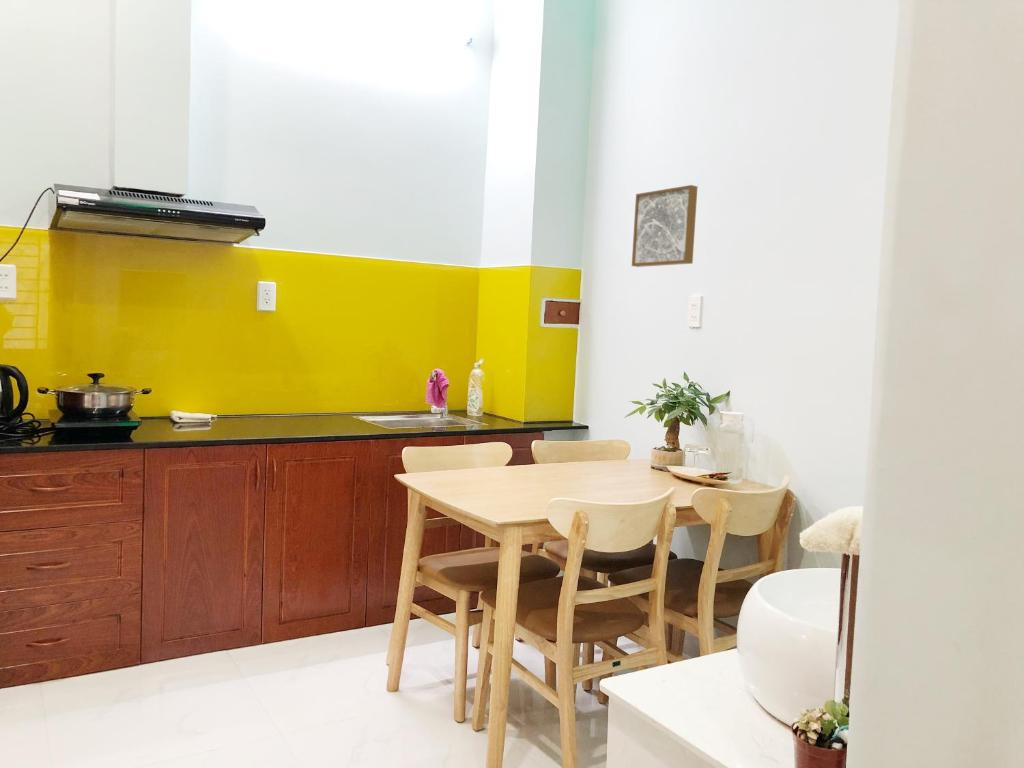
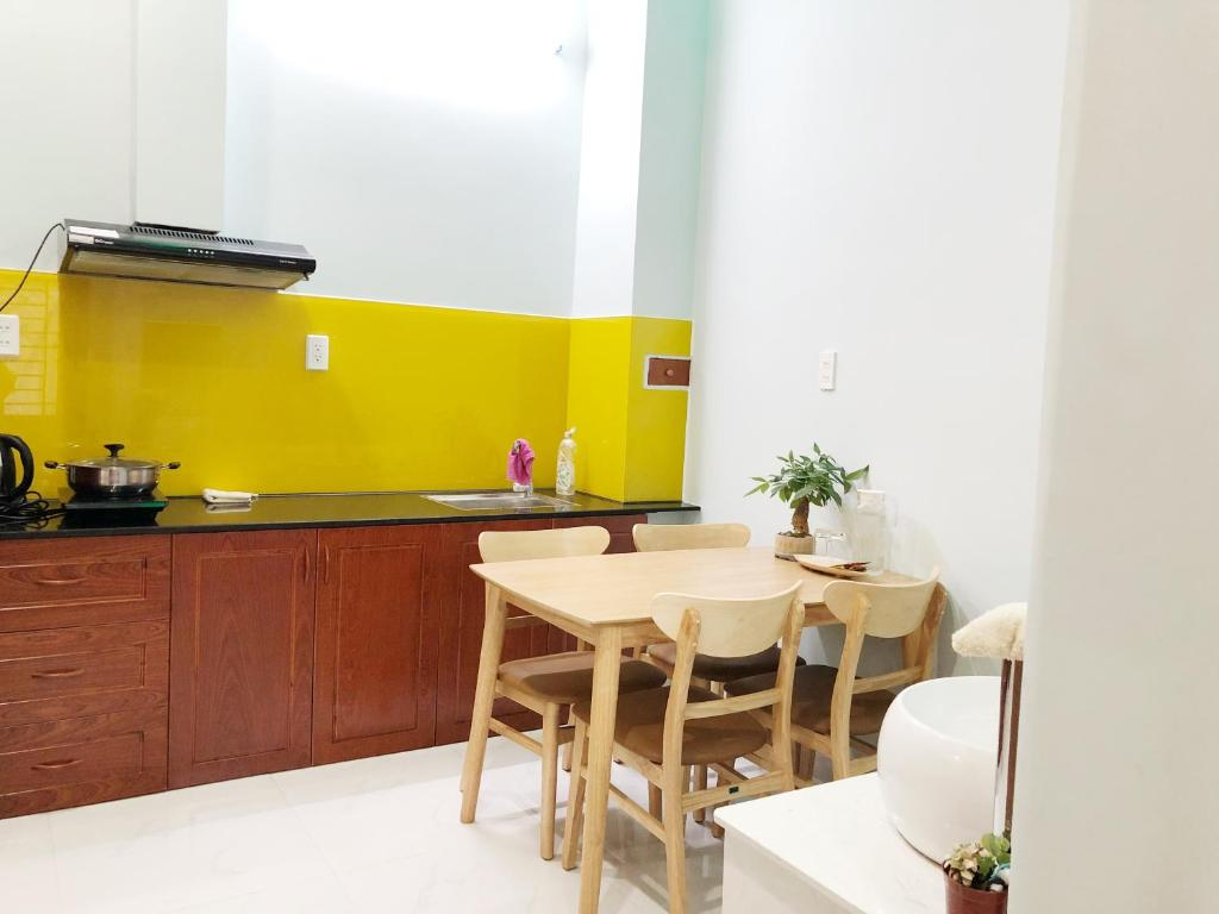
- wall art [631,184,698,268]
